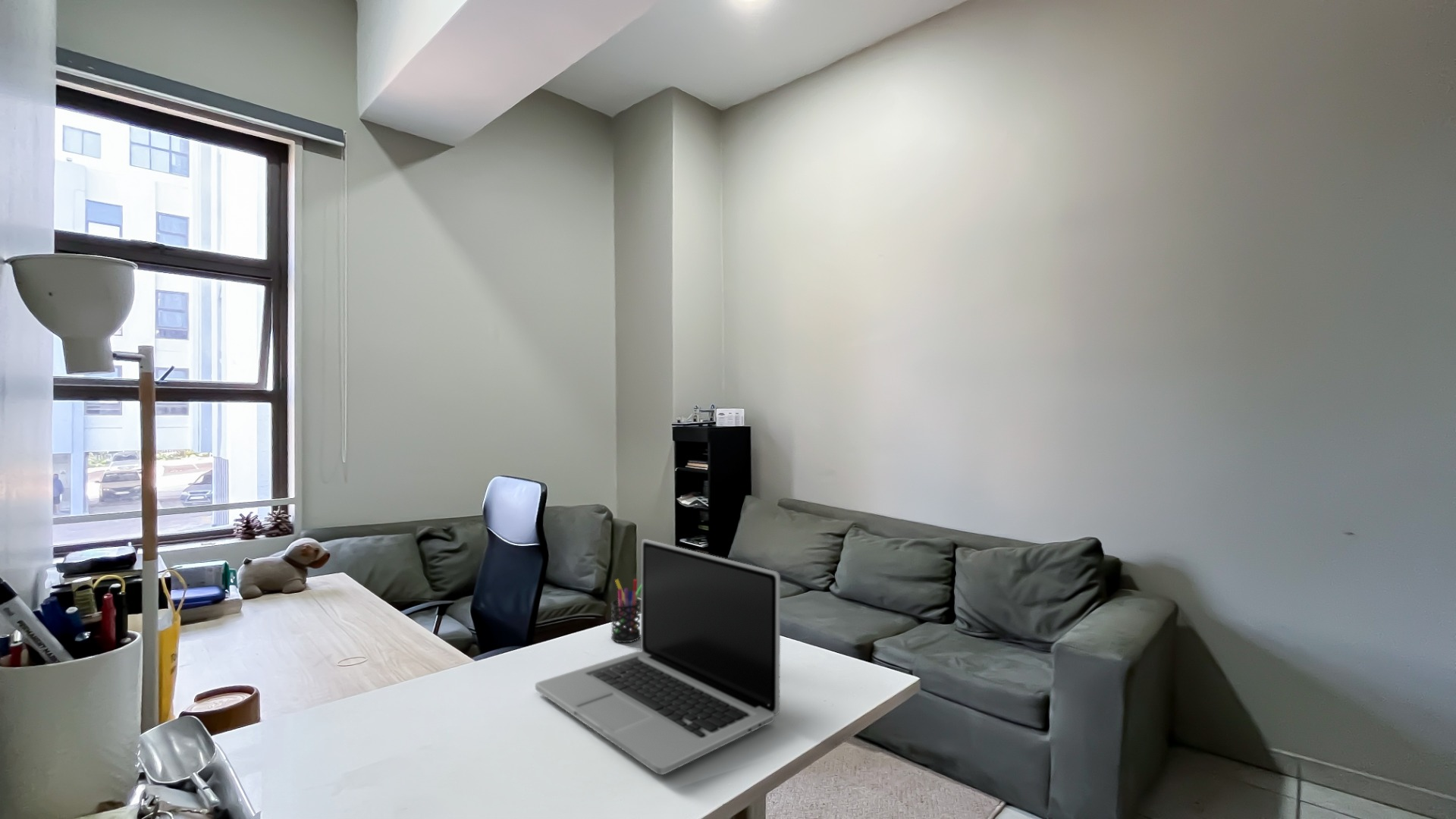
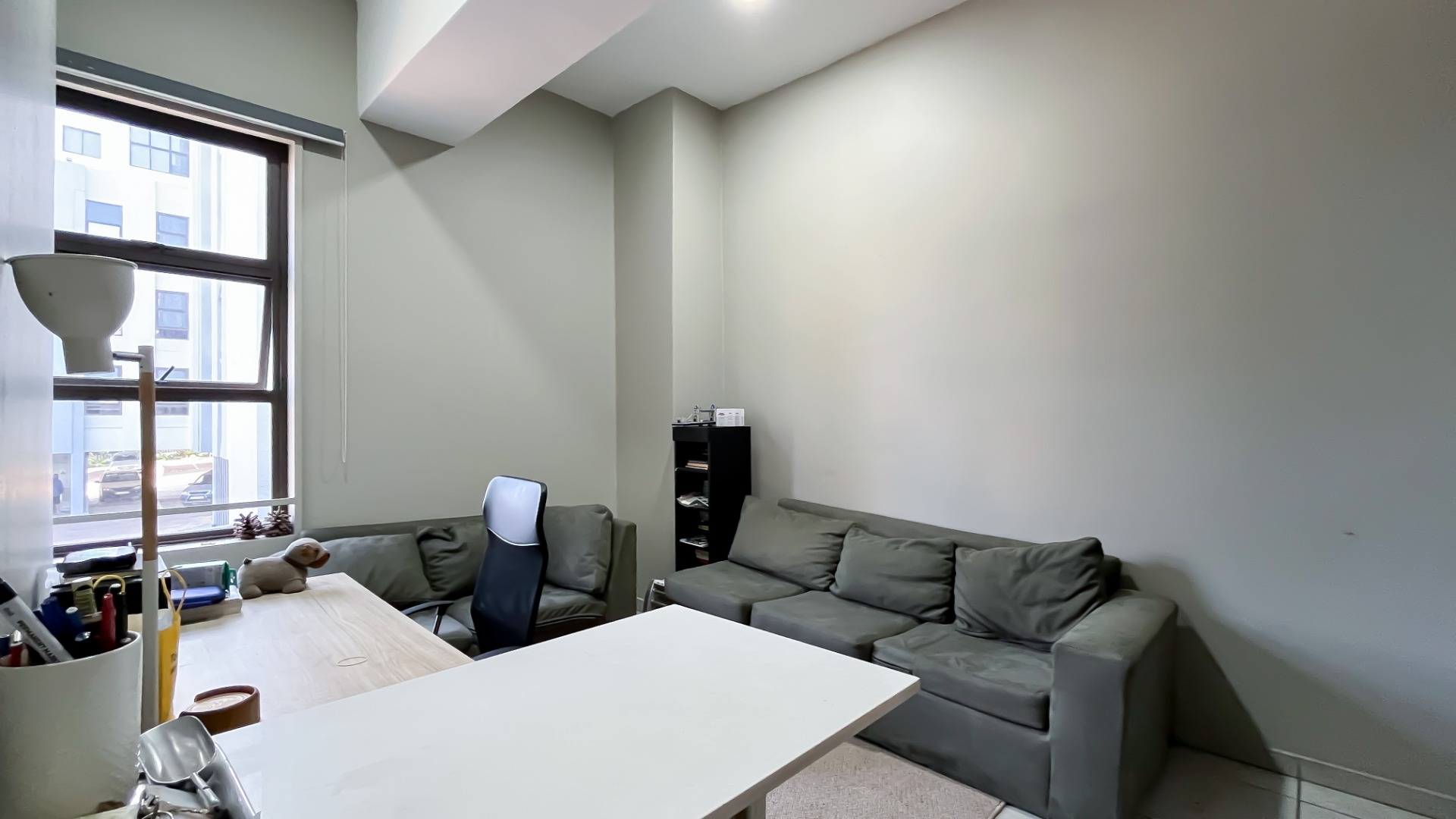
- pen holder [610,579,642,643]
- laptop [535,538,781,775]
